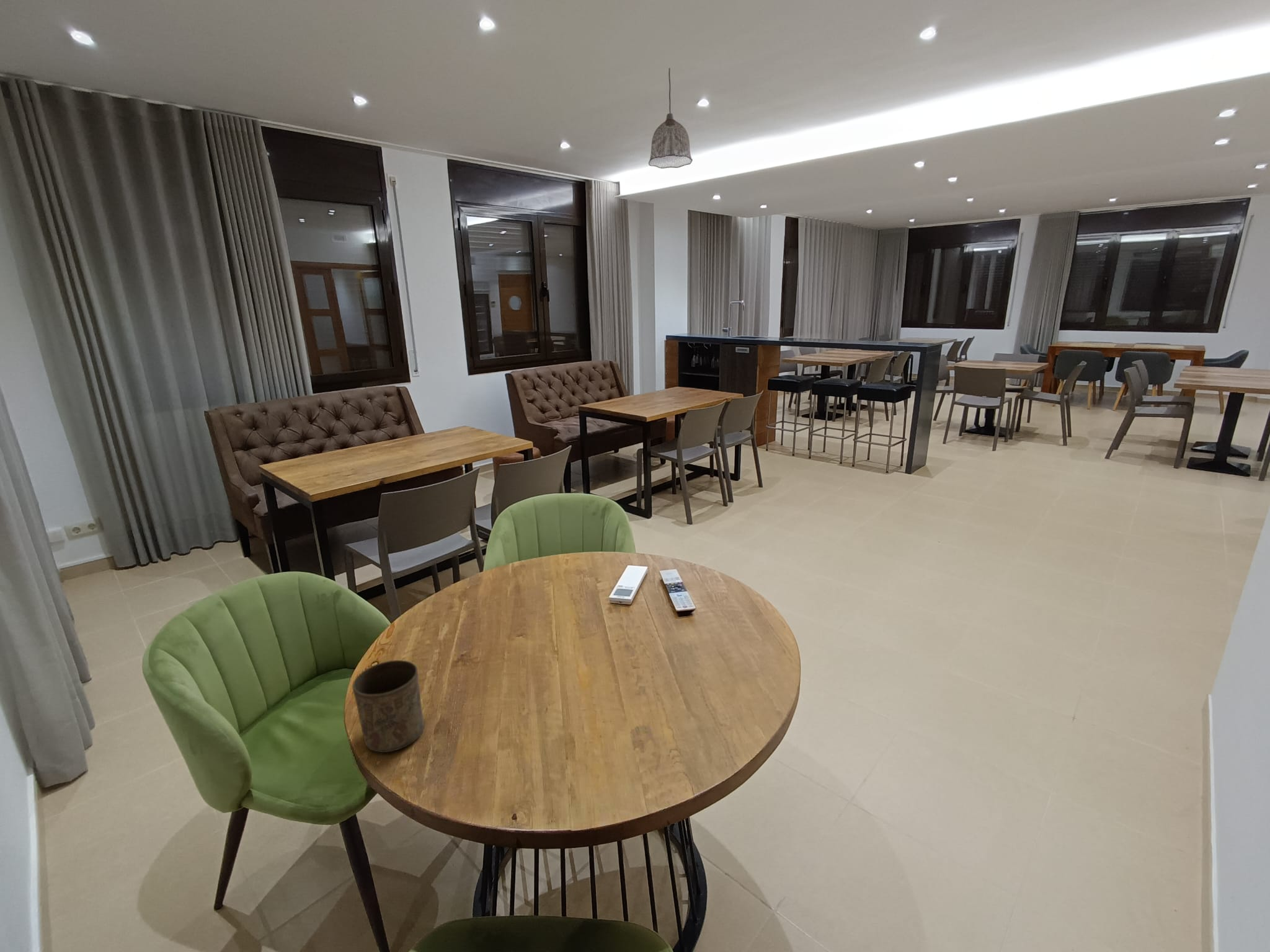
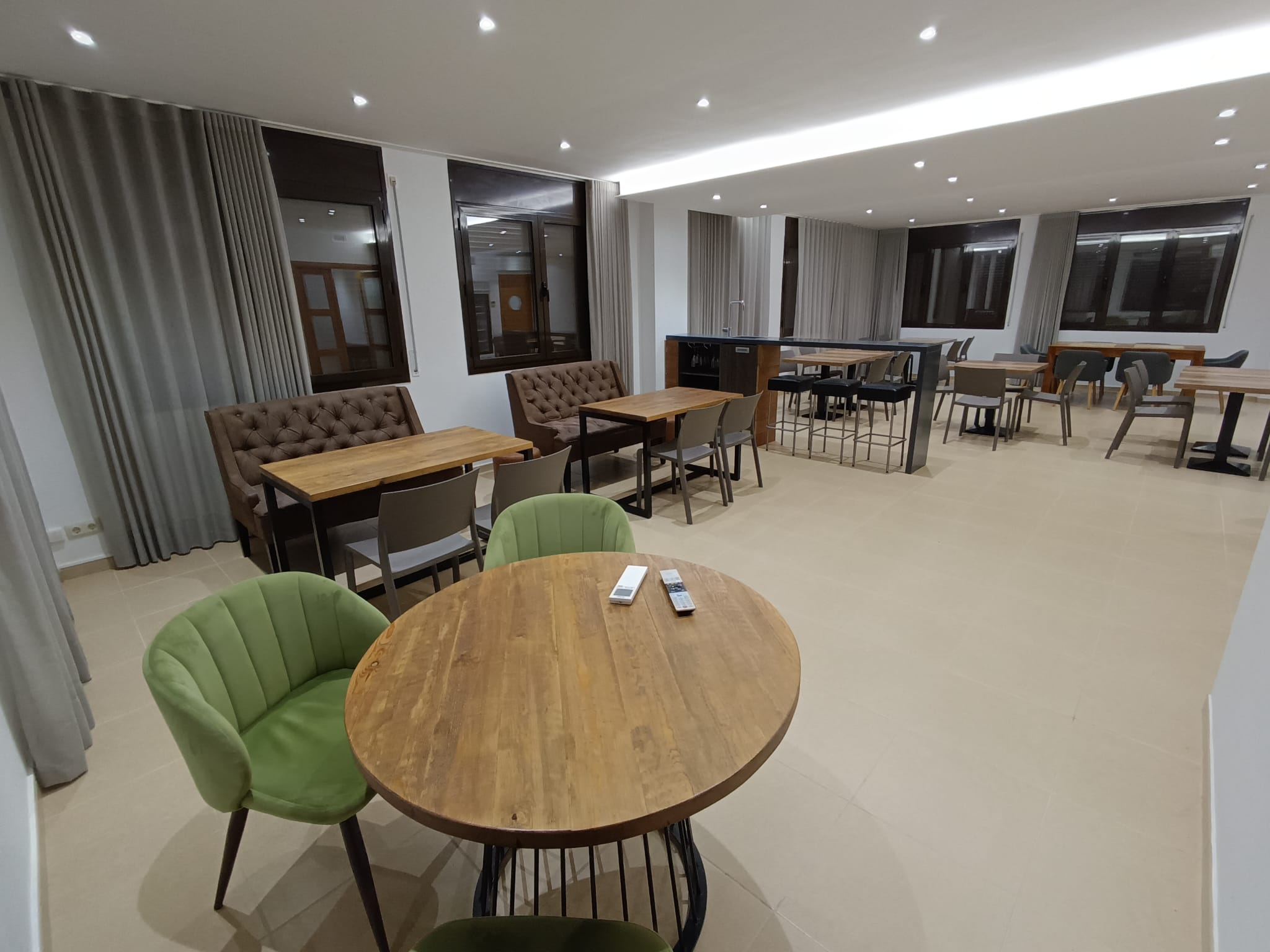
- pendant lamp [648,68,693,169]
- cup [352,659,425,753]
